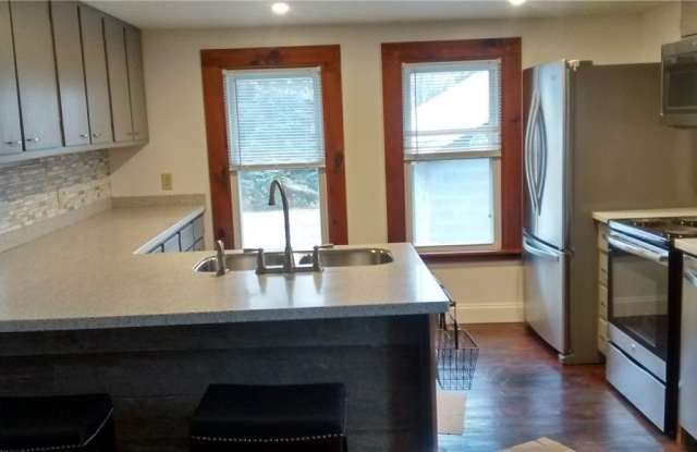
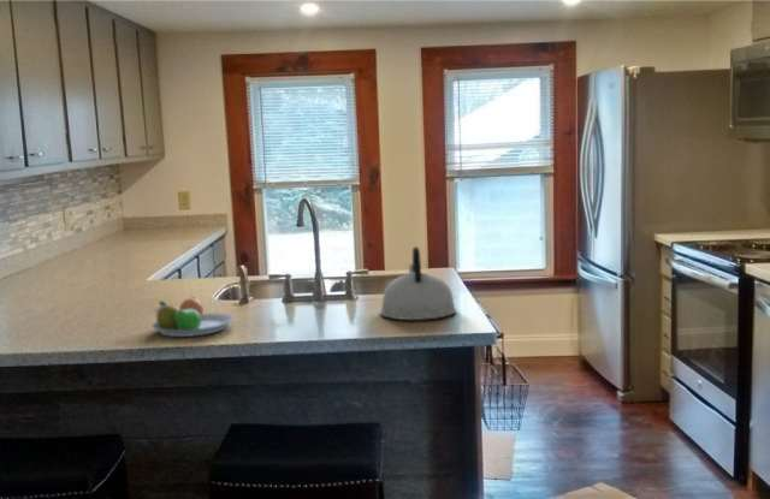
+ fruit bowl [150,297,236,338]
+ kettle [379,245,457,321]
